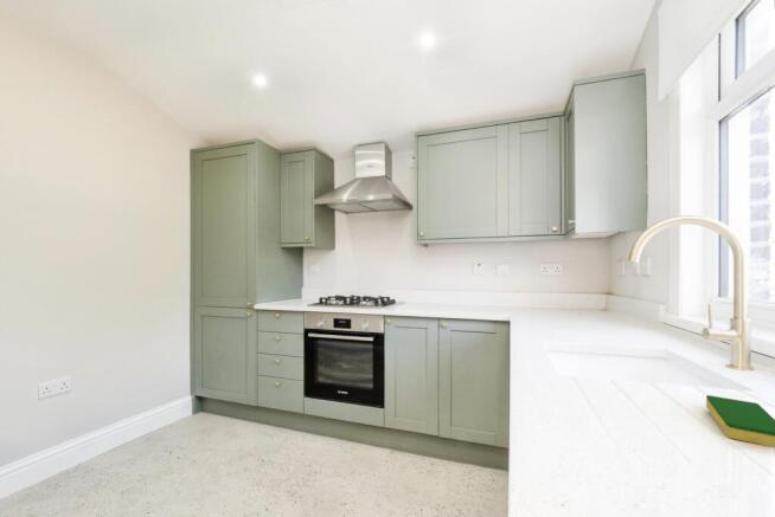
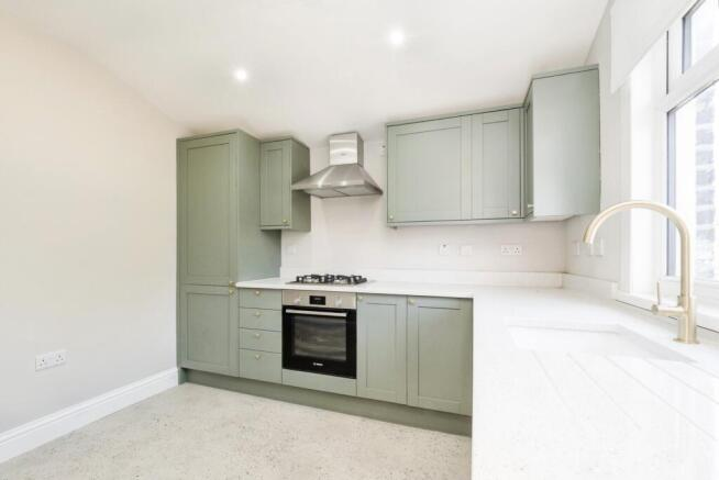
- dish sponge [705,394,775,448]
